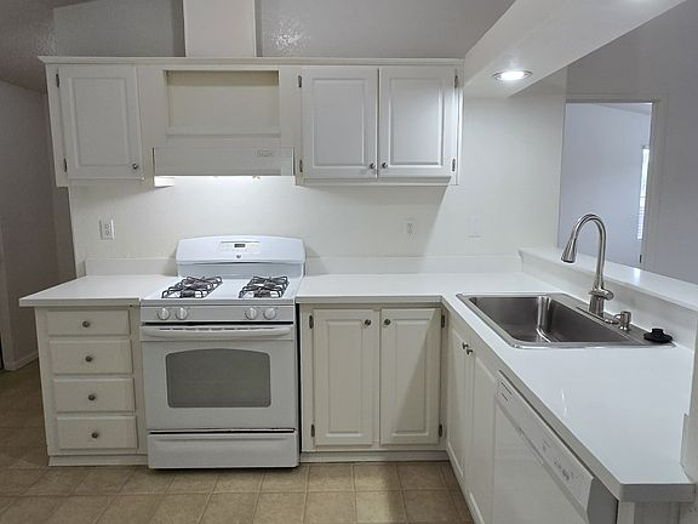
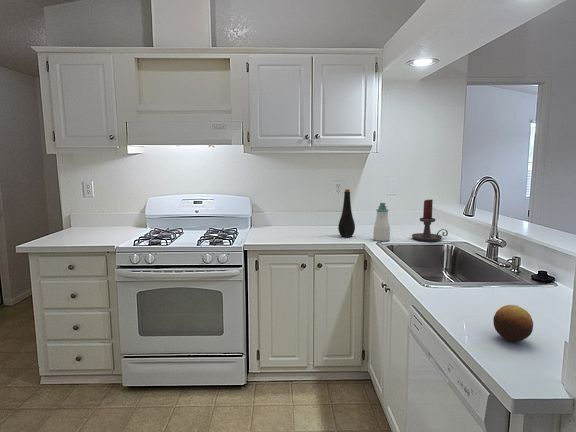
+ candle holder [411,198,449,242]
+ bottle [337,188,356,238]
+ soap bottle [372,202,391,242]
+ fruit [492,304,534,342]
